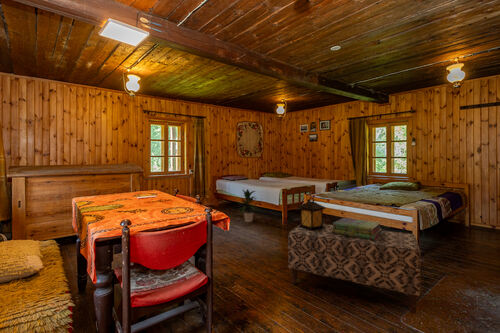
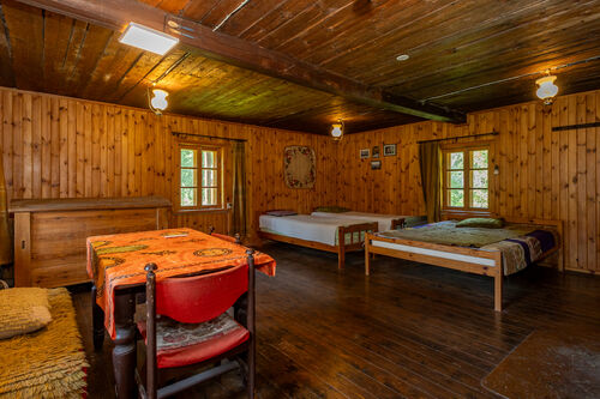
- stack of books [332,217,383,241]
- lantern [297,196,327,231]
- bench [287,223,422,314]
- indoor plant [237,188,262,223]
